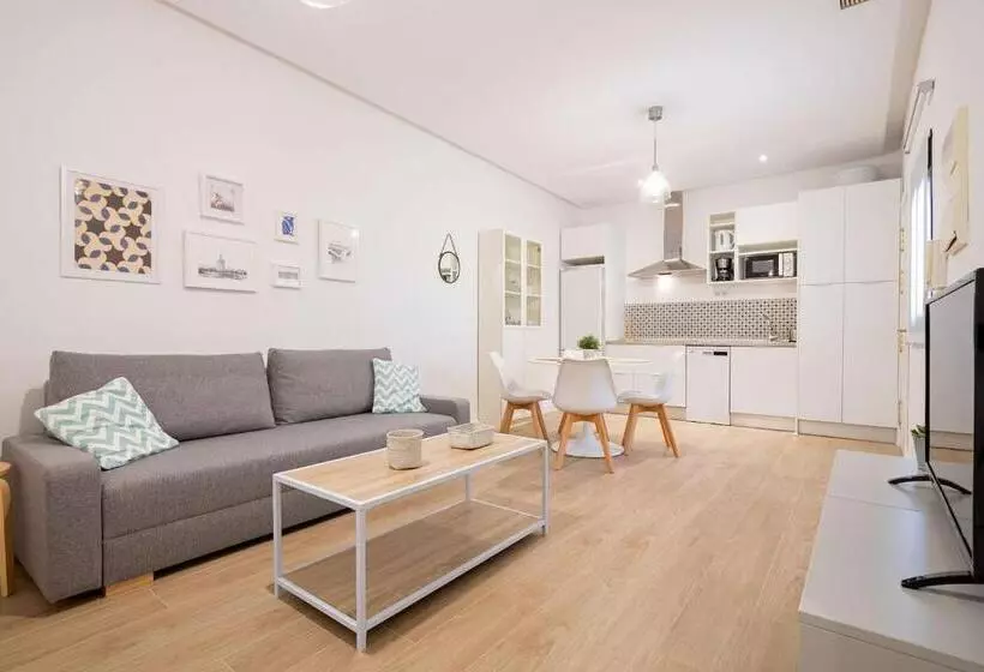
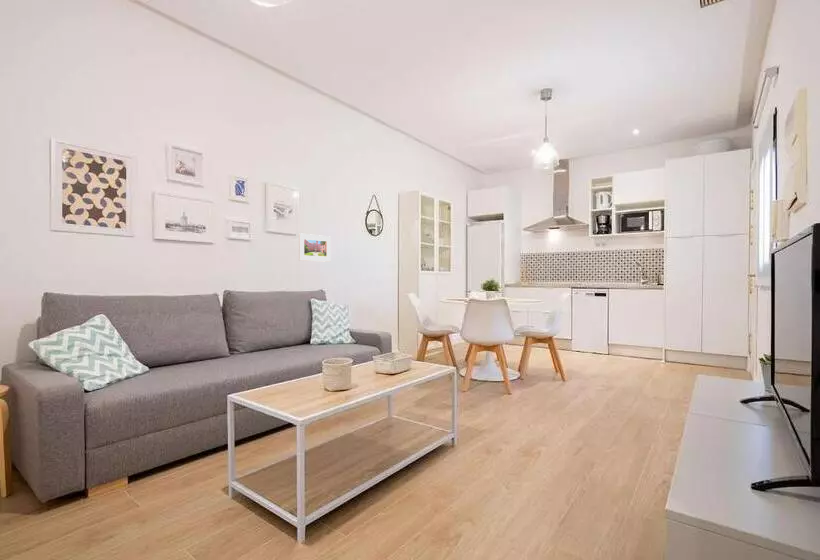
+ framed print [298,232,332,263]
